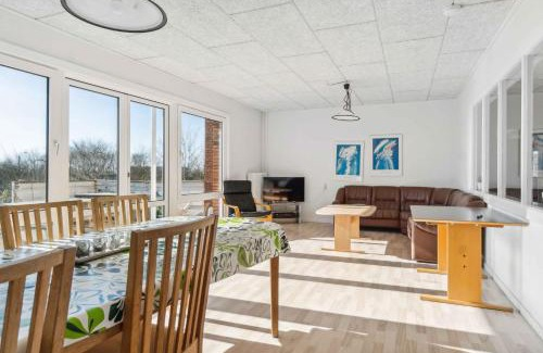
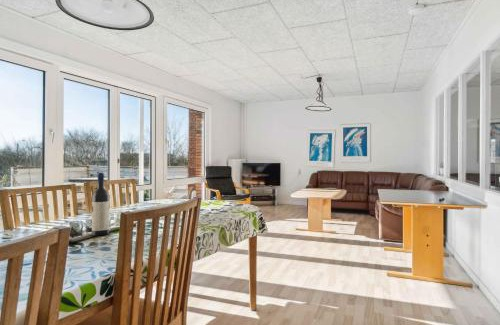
+ wine bottle [91,172,110,237]
